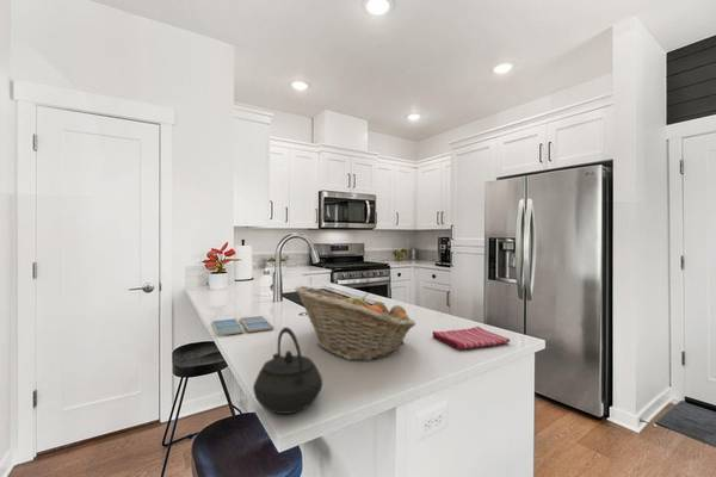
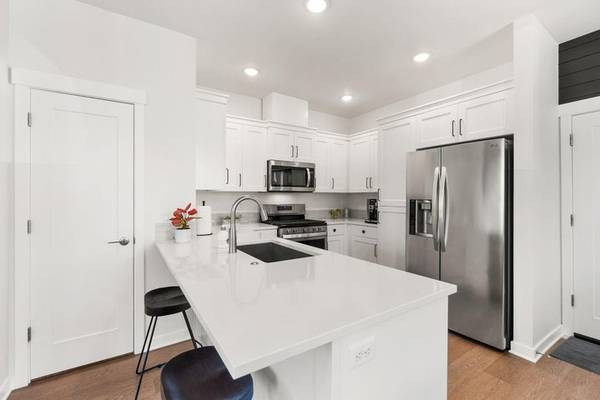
- kettle [252,326,323,415]
- fruit basket [294,285,416,361]
- drink coaster [210,315,274,337]
- dish towel [432,326,511,351]
